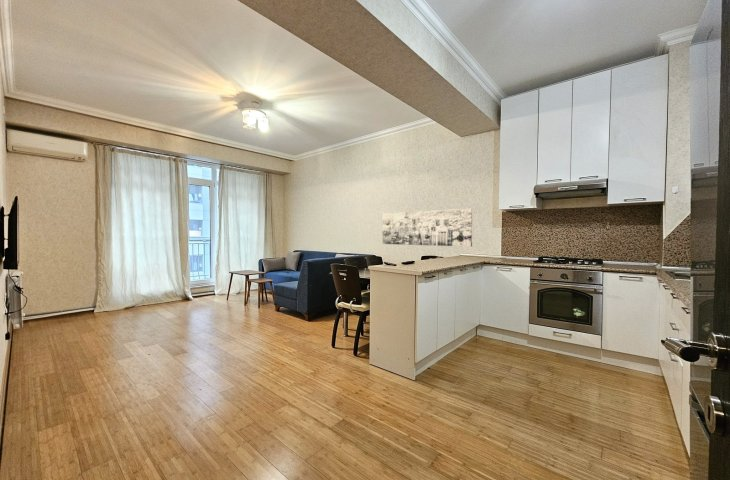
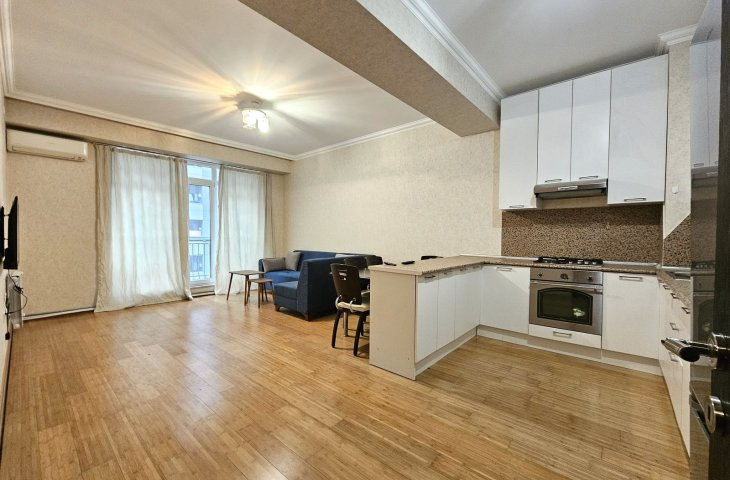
- wall art [381,208,473,248]
